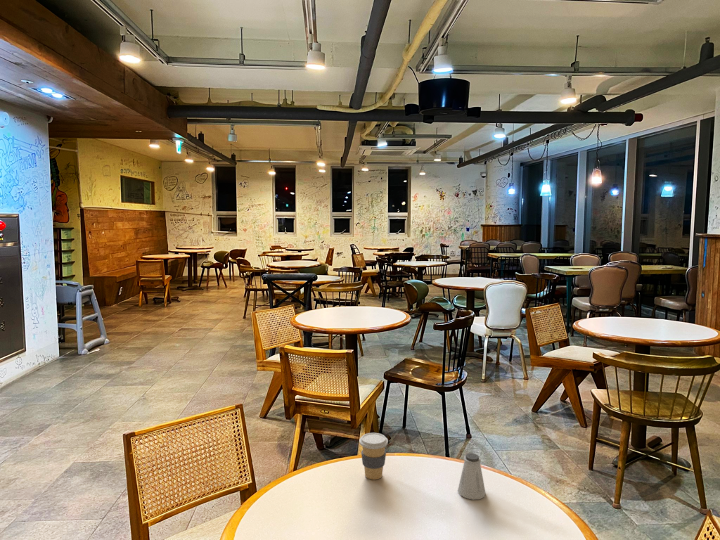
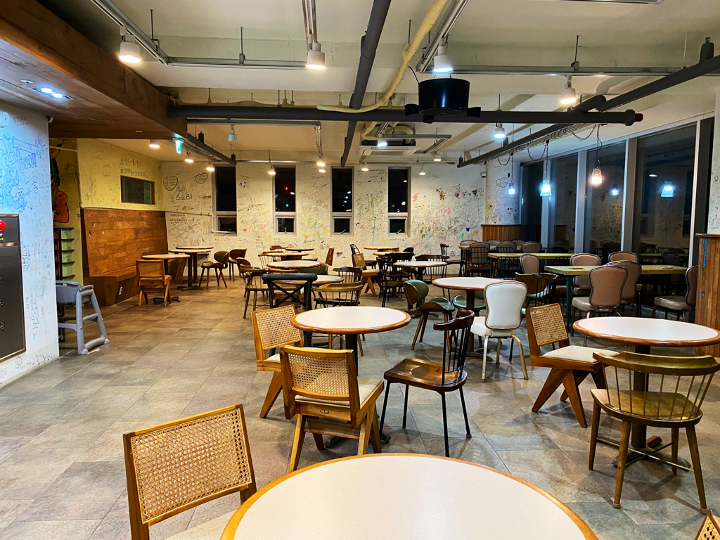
- coffee cup [358,432,389,481]
- saltshaker [457,452,486,501]
